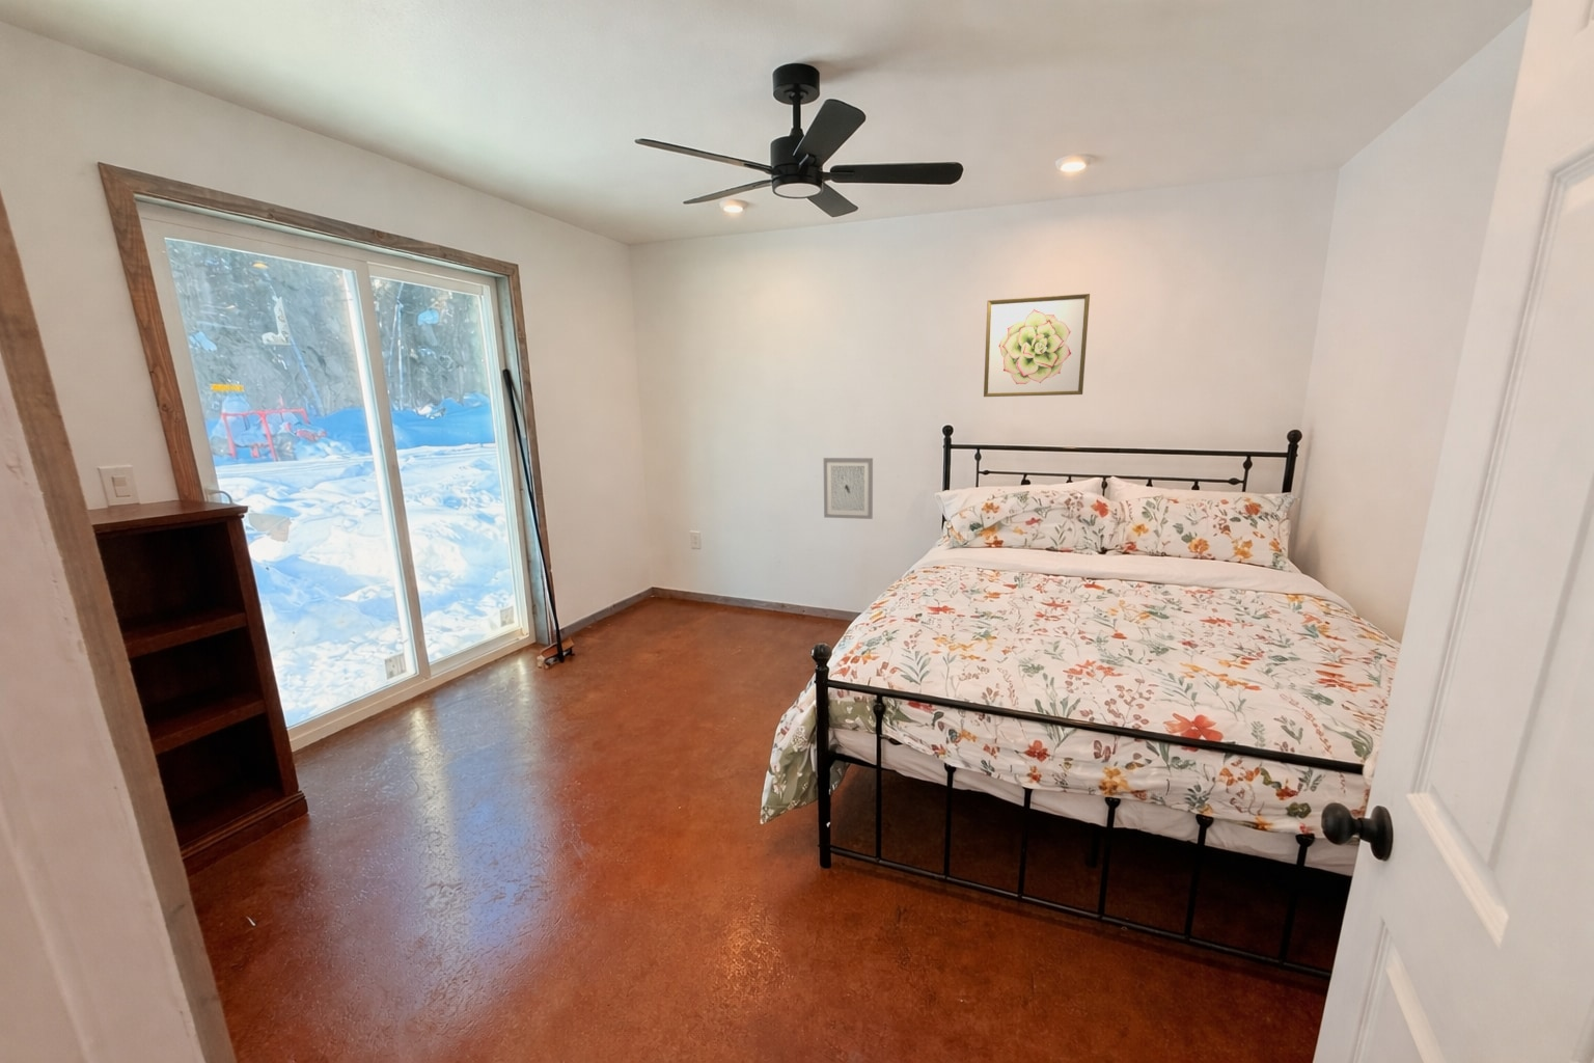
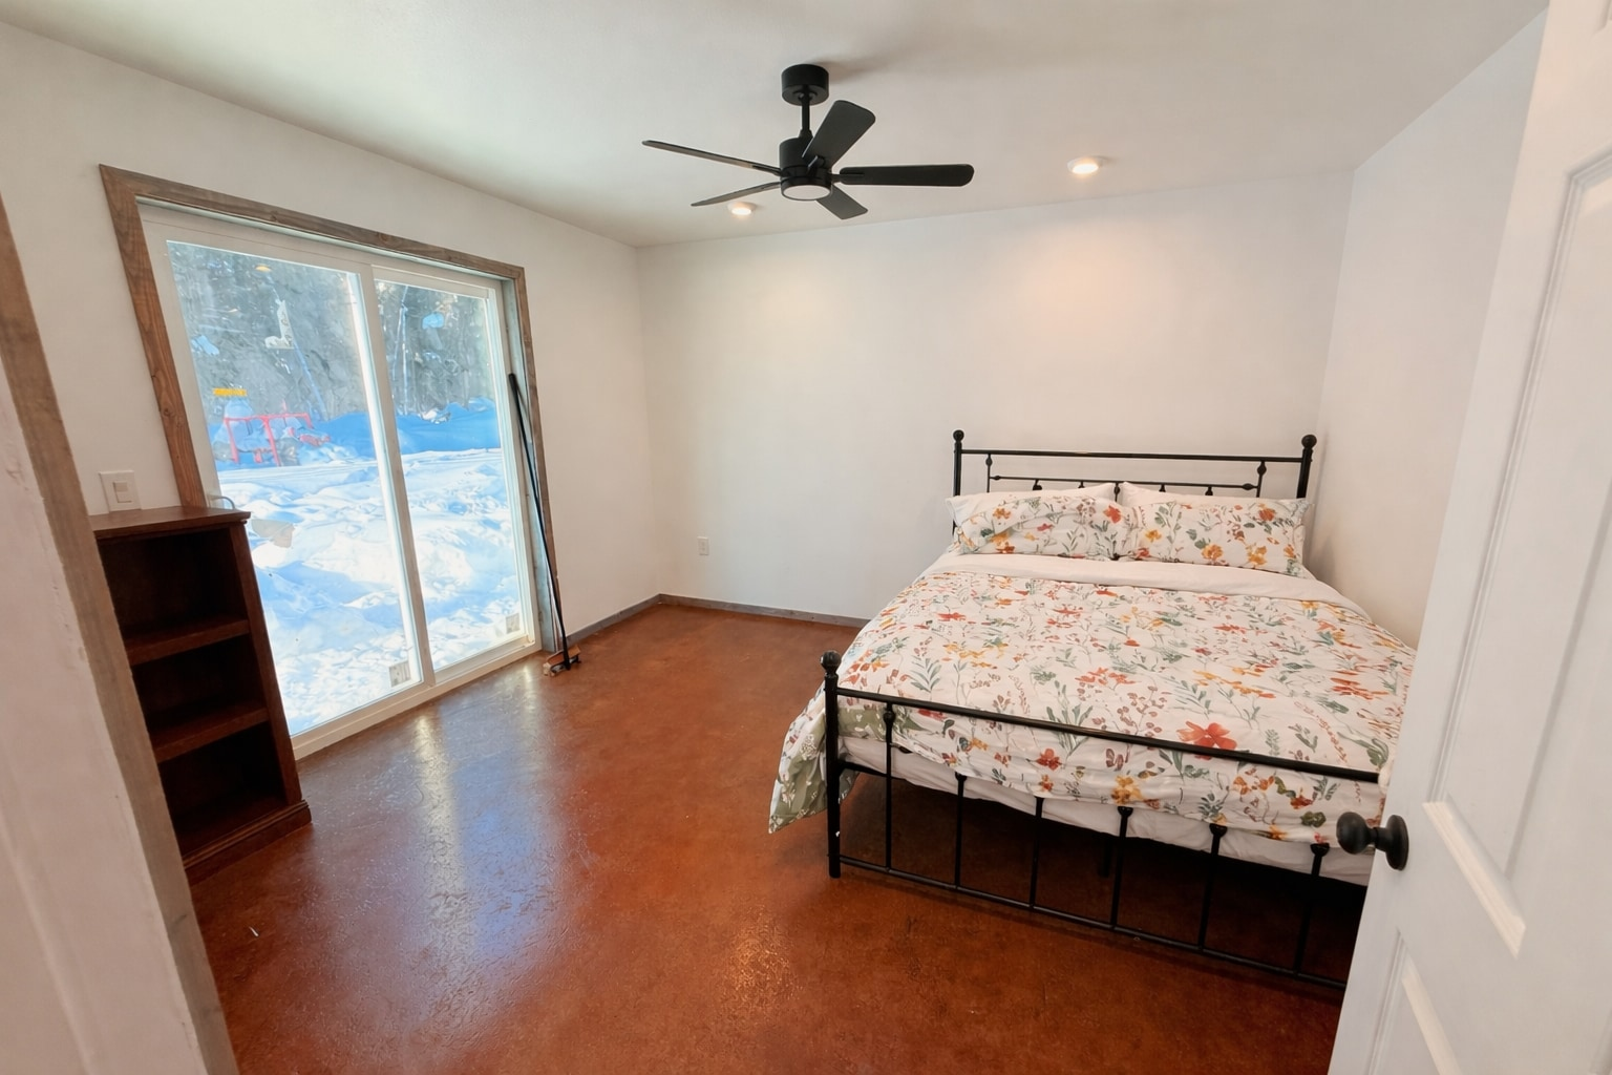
- wall art [983,293,1091,397]
- wall art [823,457,874,520]
